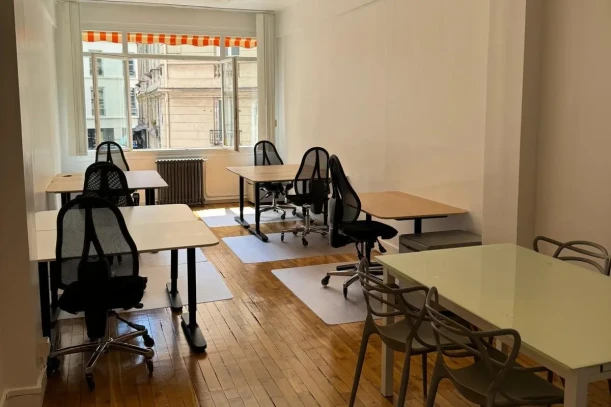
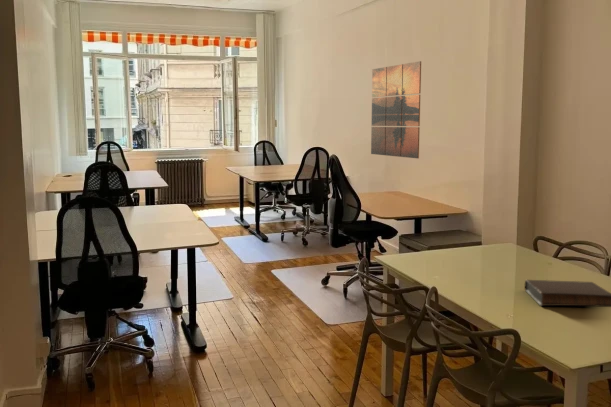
+ book [524,279,611,308]
+ wall art [370,60,422,159]
